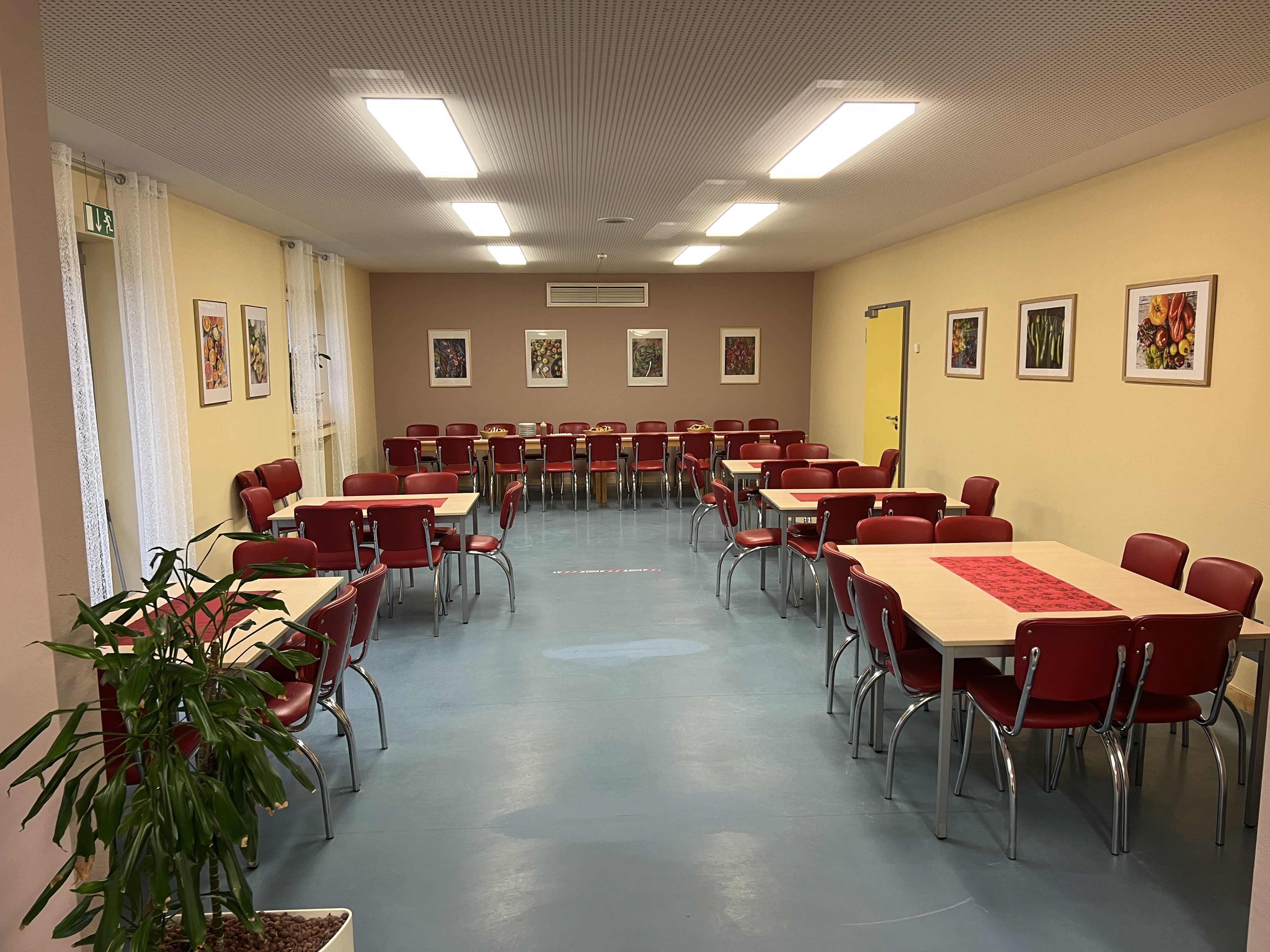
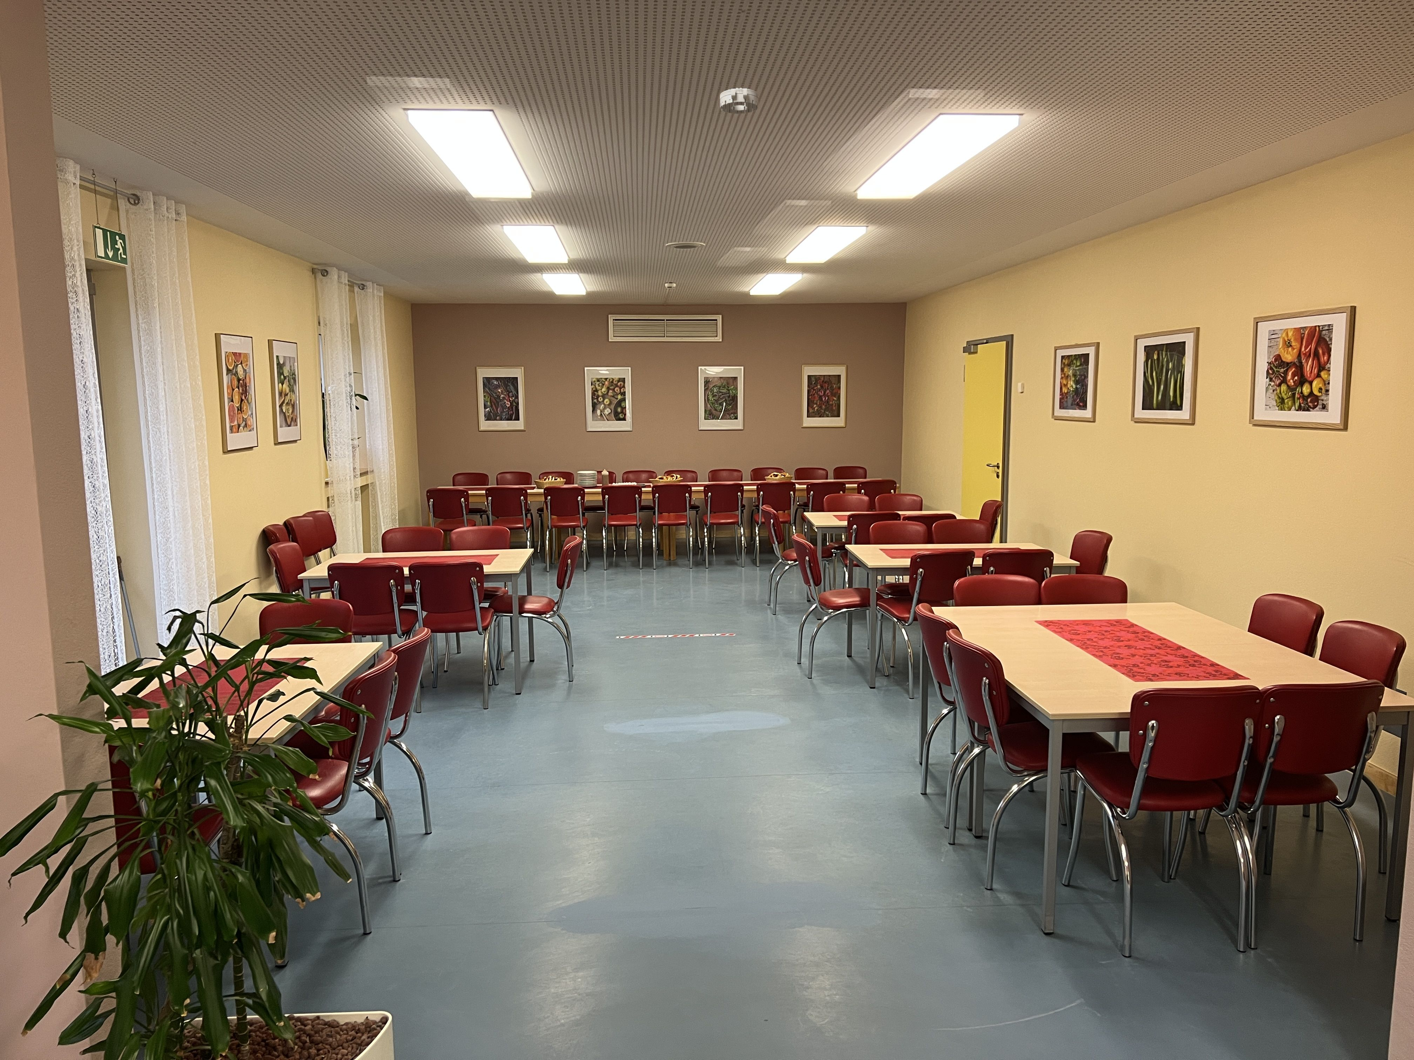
+ smoke detector [719,88,759,115]
